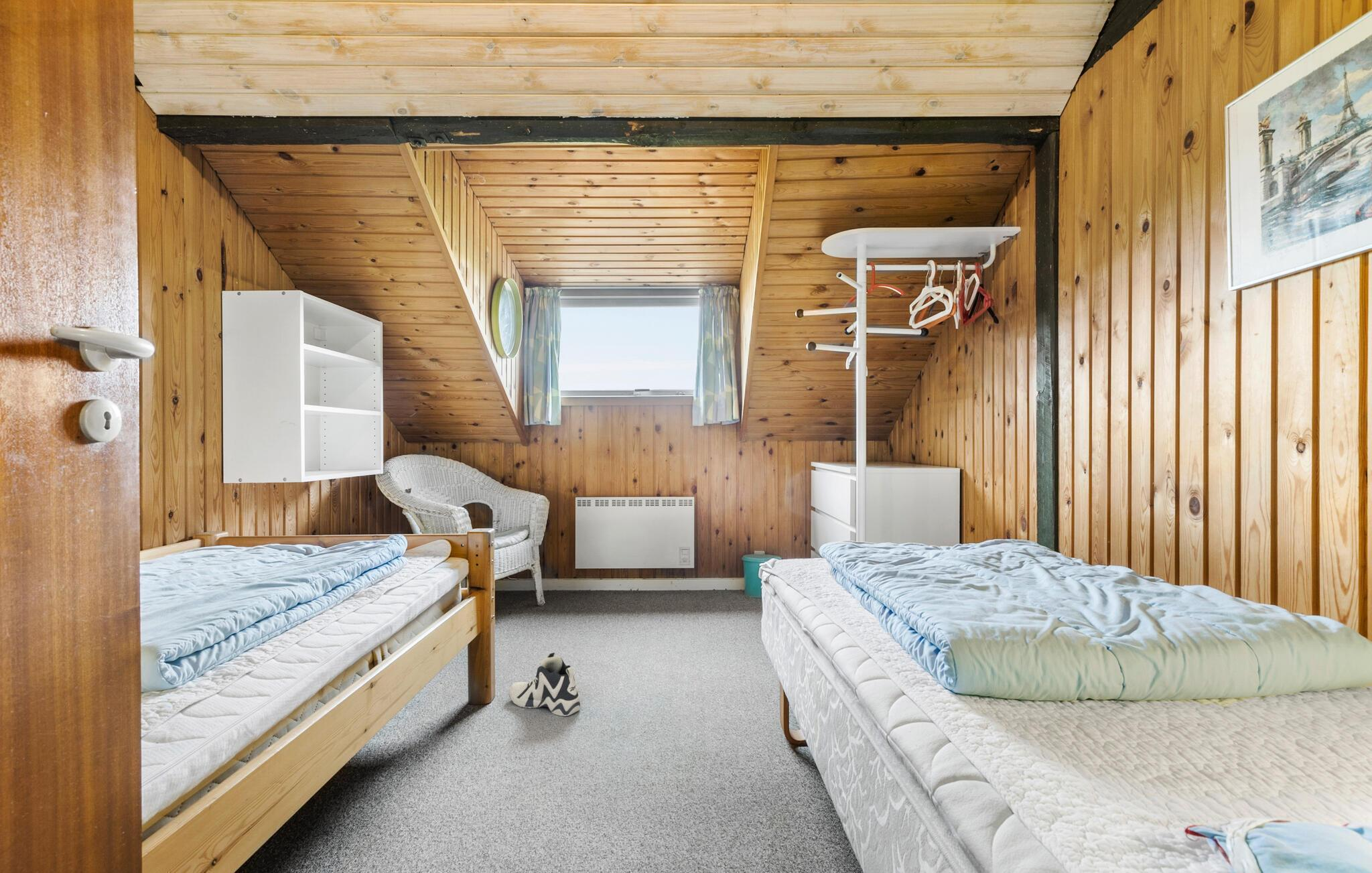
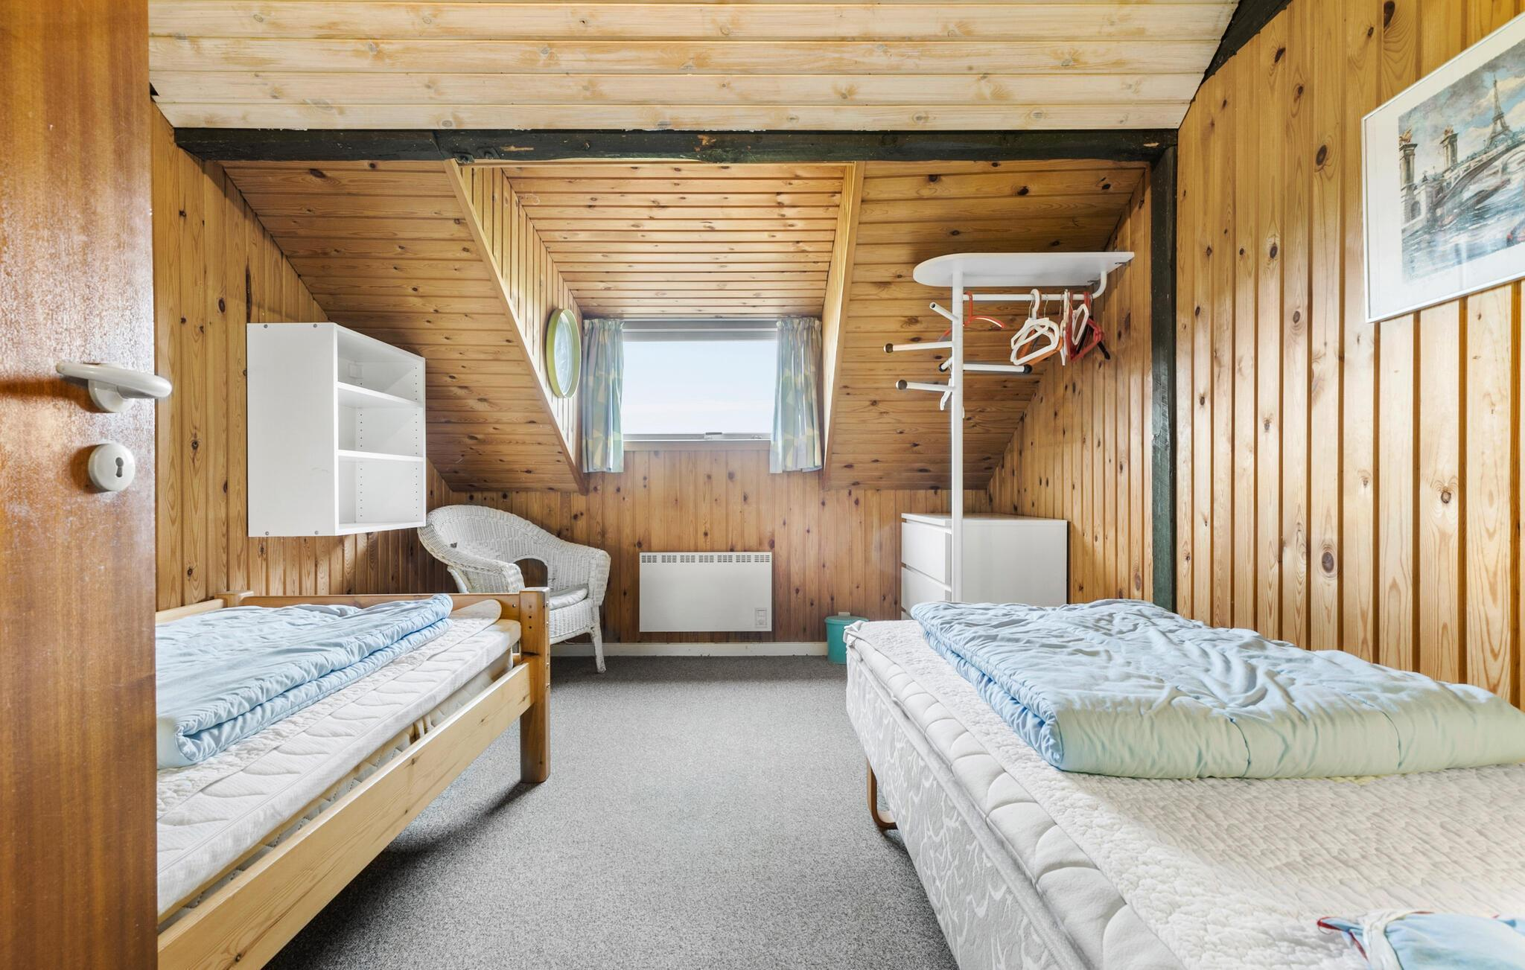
- sneaker [508,652,581,717]
